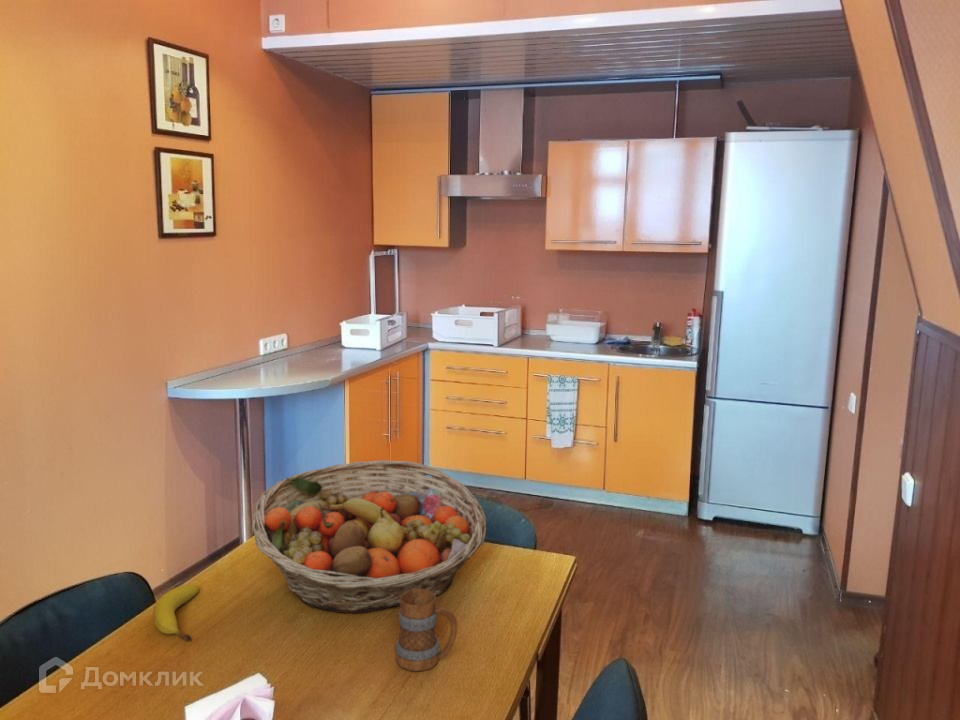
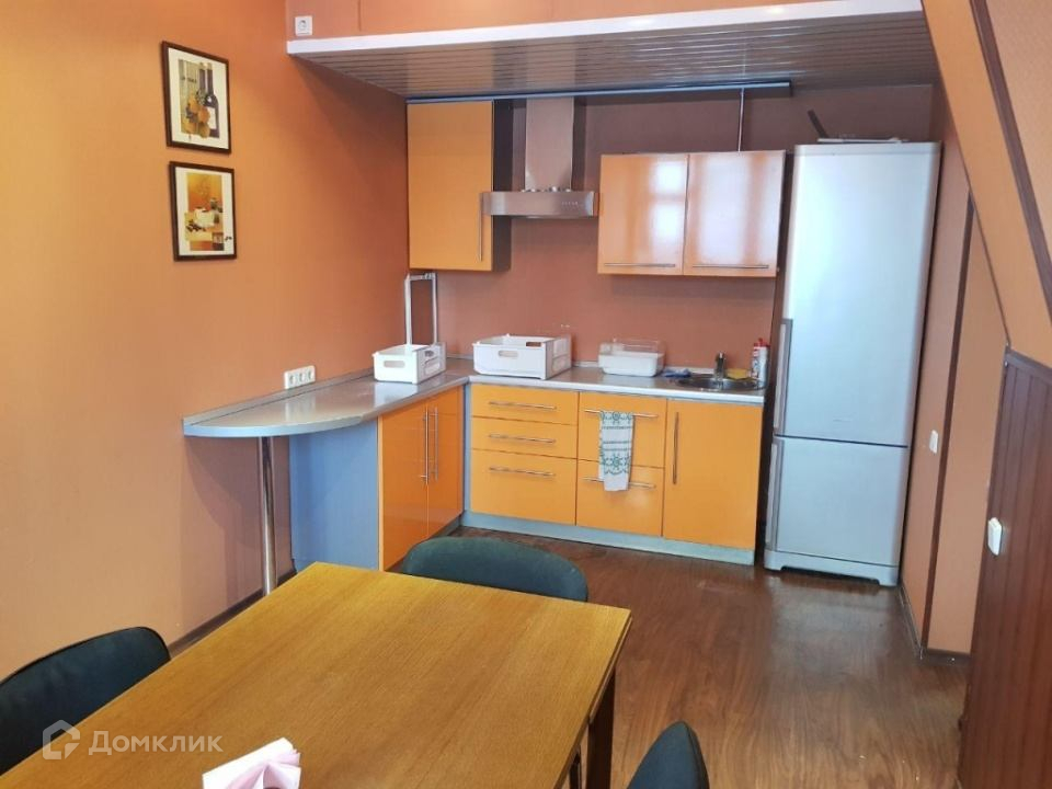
- mug [395,589,458,672]
- fruit [152,584,200,642]
- fruit basket [251,459,487,614]
